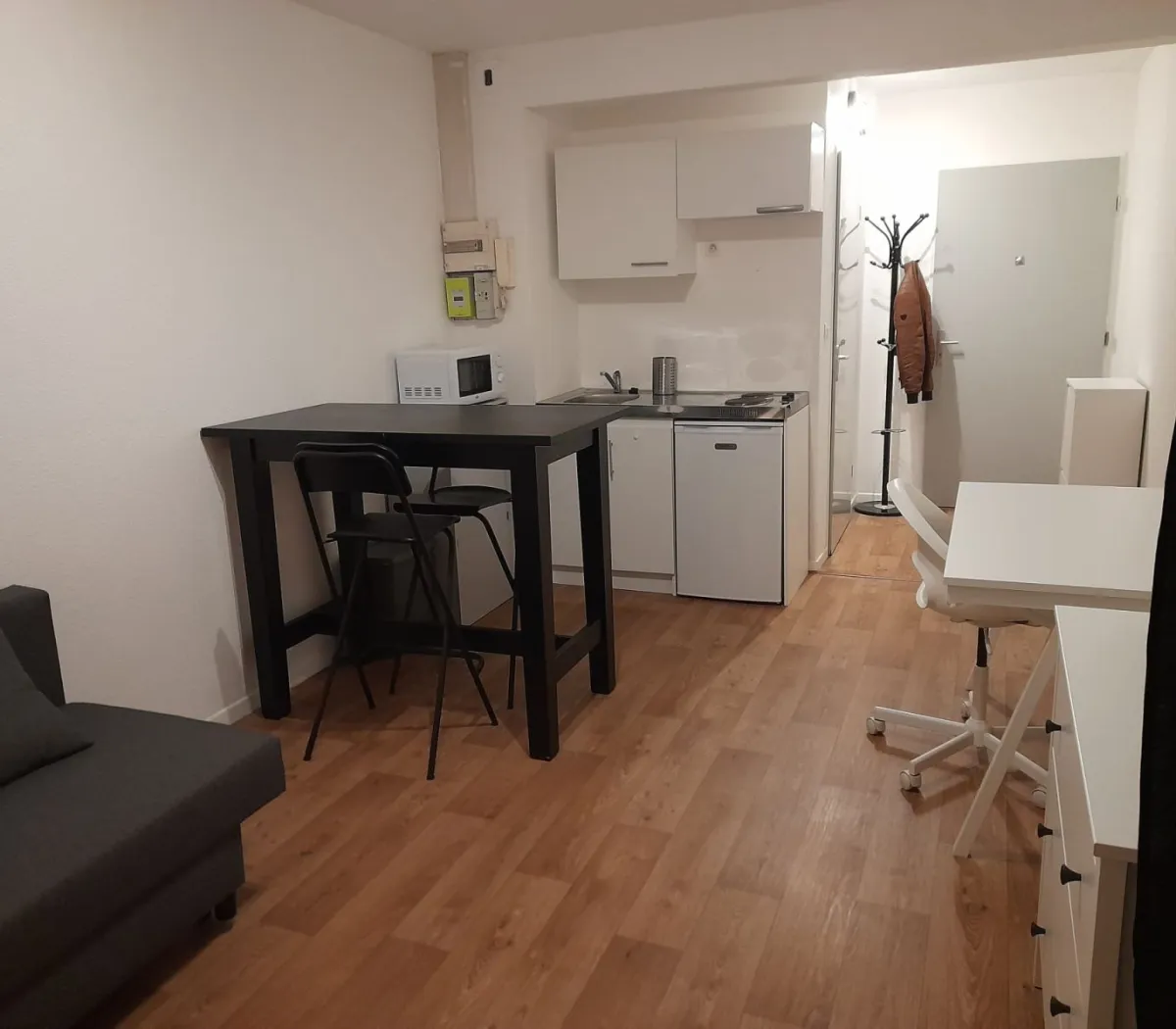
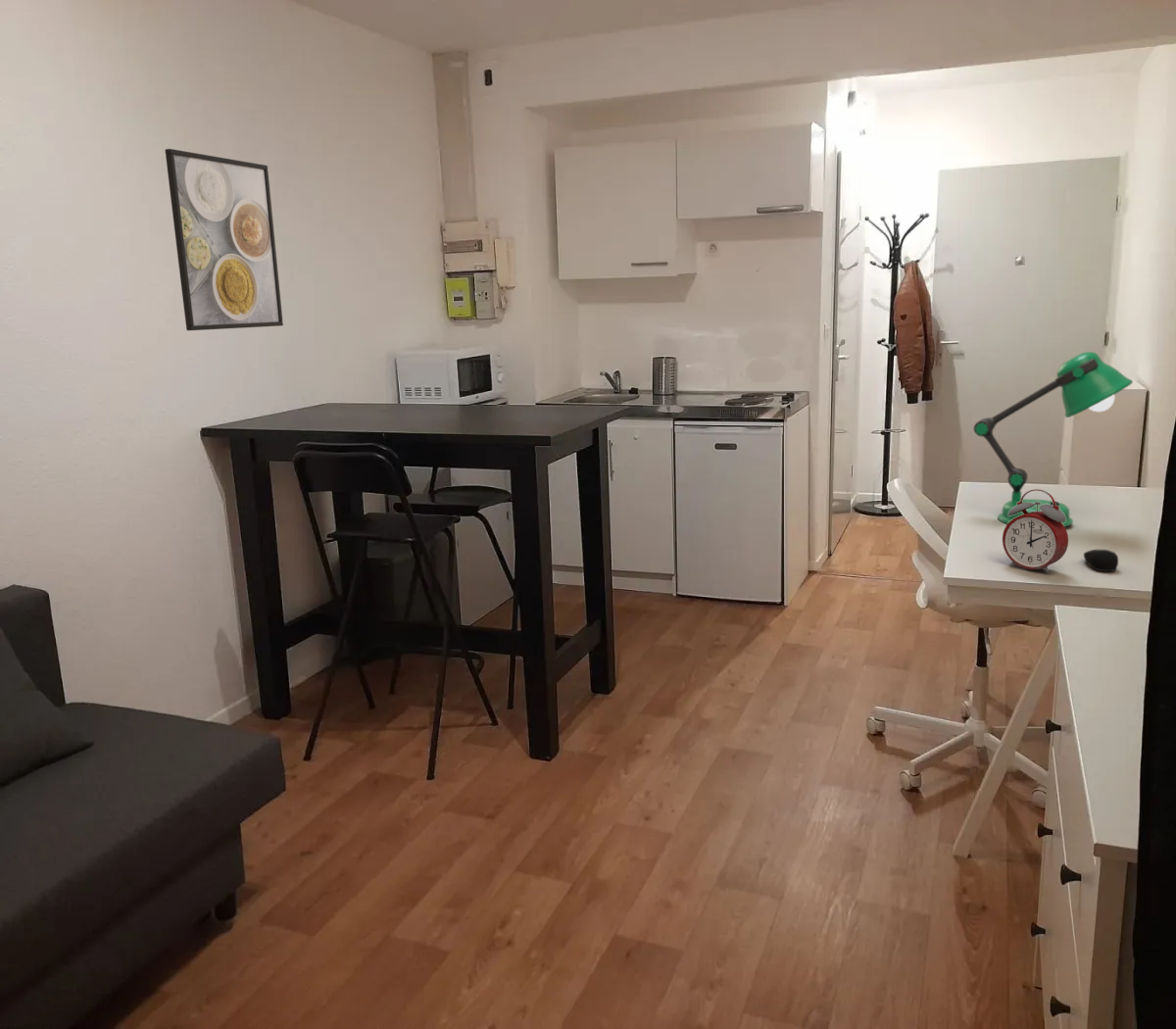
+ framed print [164,148,284,331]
+ alarm clock [1002,488,1069,573]
+ computer mouse [1083,549,1119,572]
+ desk lamp [973,351,1134,528]
